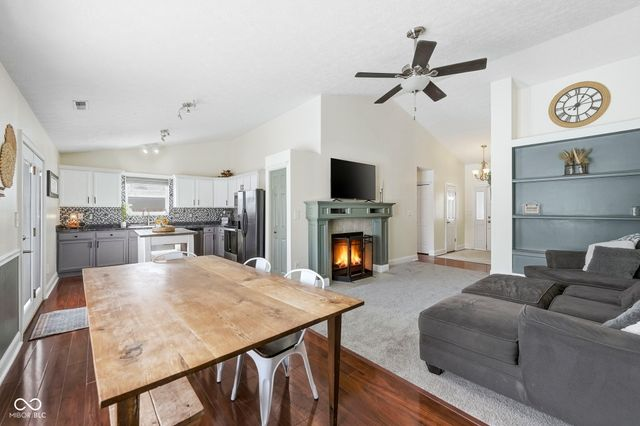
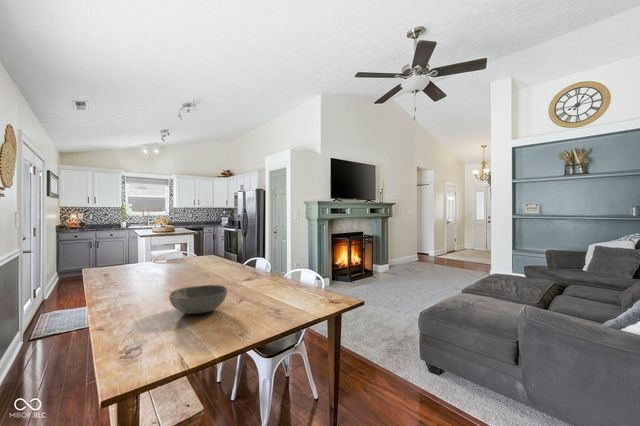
+ bowl [168,284,228,315]
